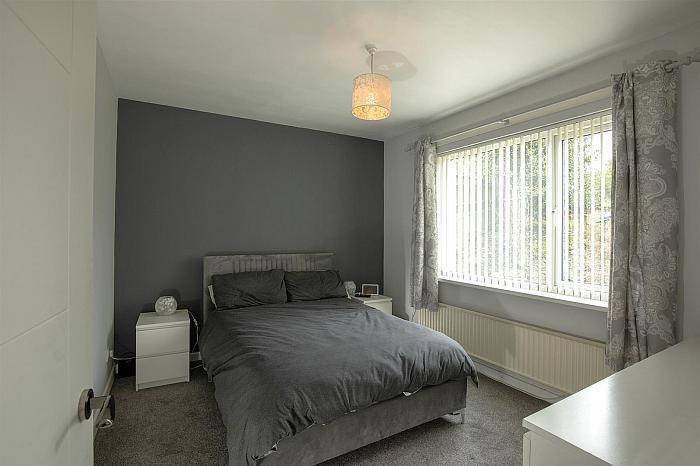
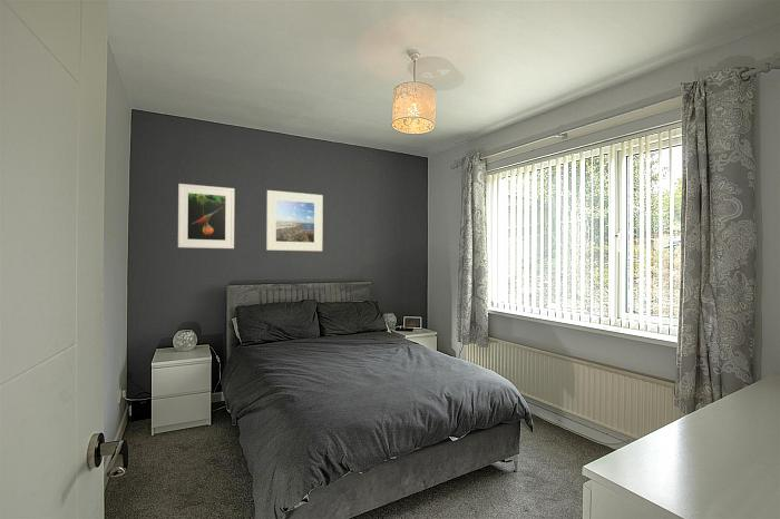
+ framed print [177,183,235,249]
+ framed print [265,189,324,252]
